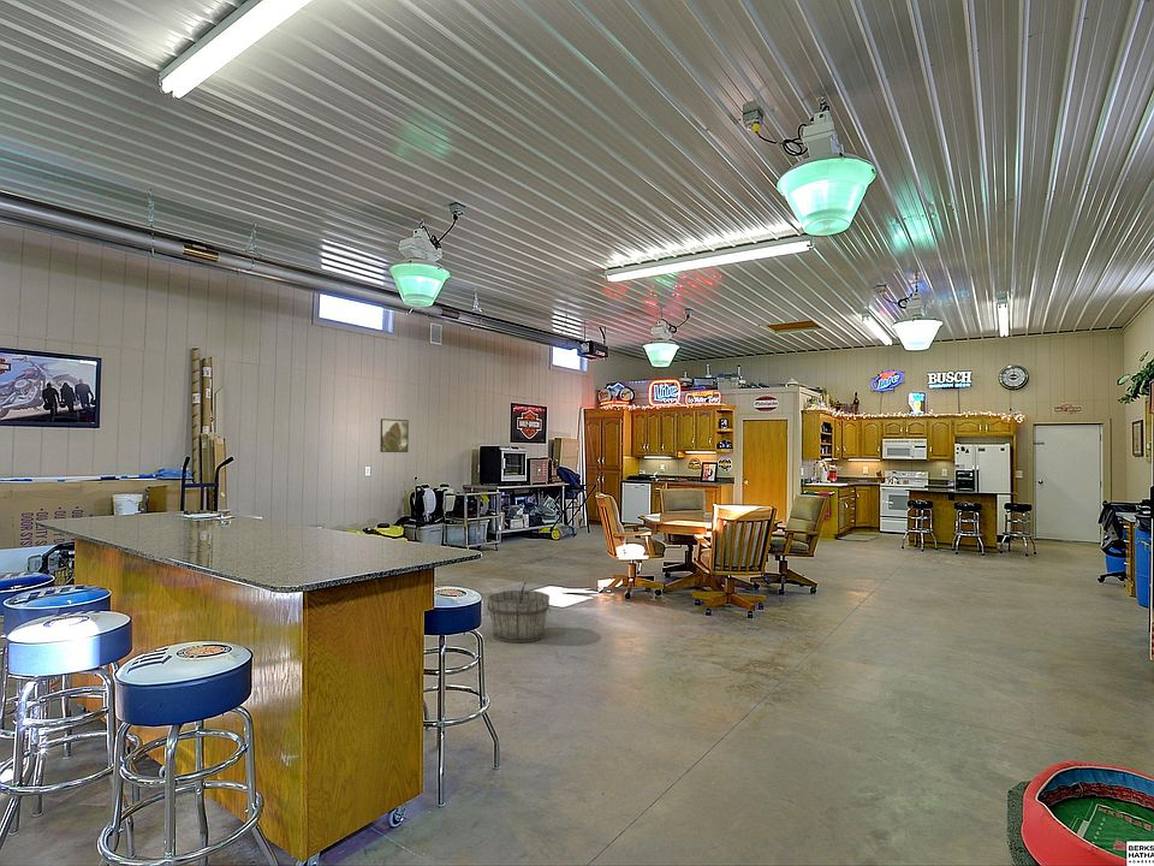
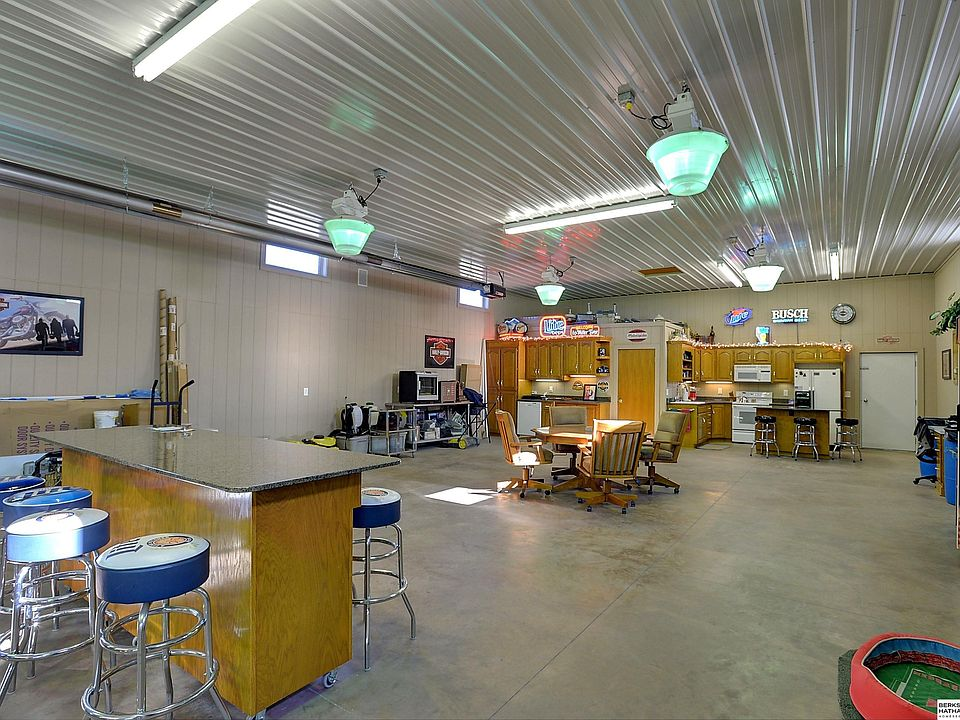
- wooden bucket [484,581,552,643]
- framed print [379,417,410,453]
